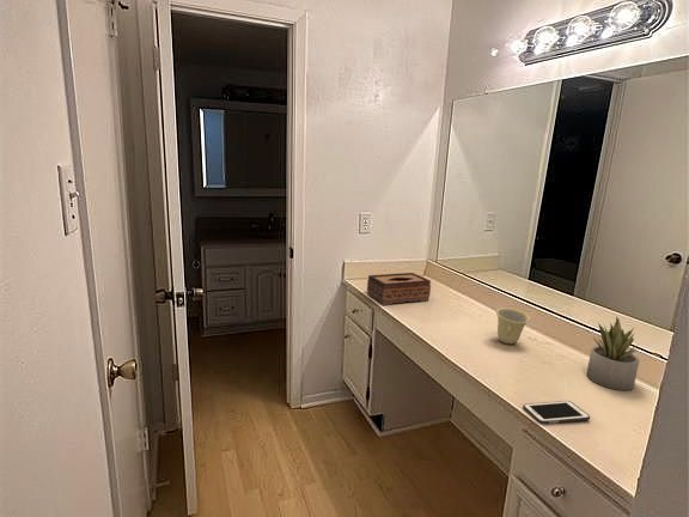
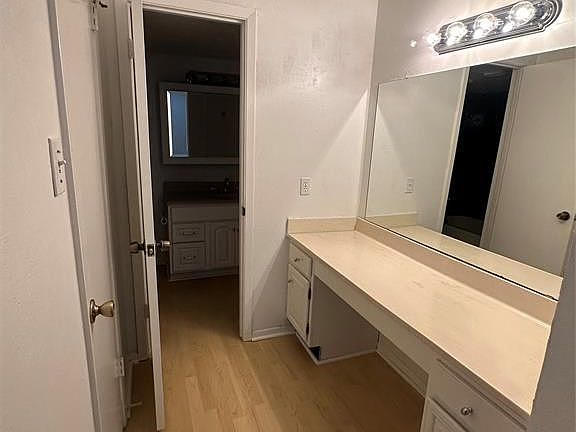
- succulent plant [586,316,644,391]
- tissue box [366,272,432,306]
- cup [495,306,531,345]
- cell phone [522,400,591,425]
